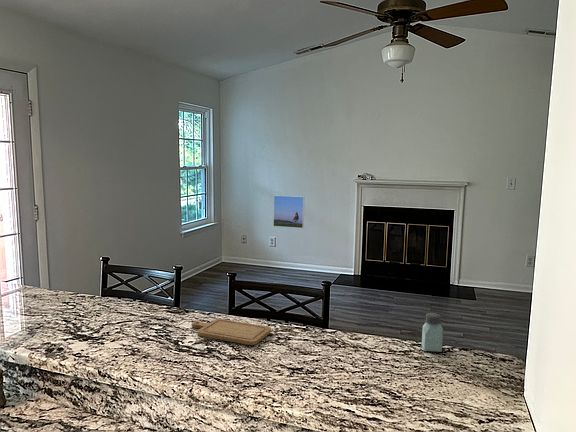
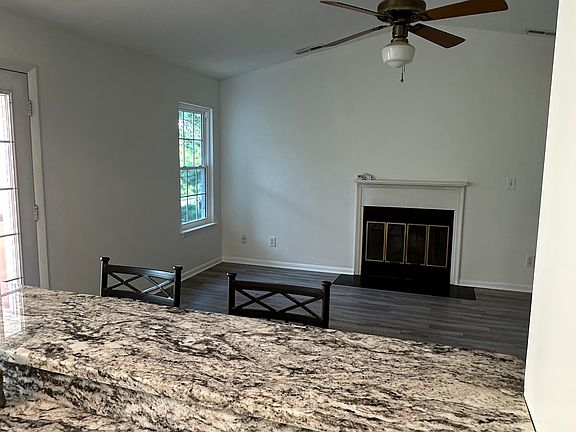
- chopping board [191,318,272,346]
- saltshaker [421,312,444,353]
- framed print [272,194,305,229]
